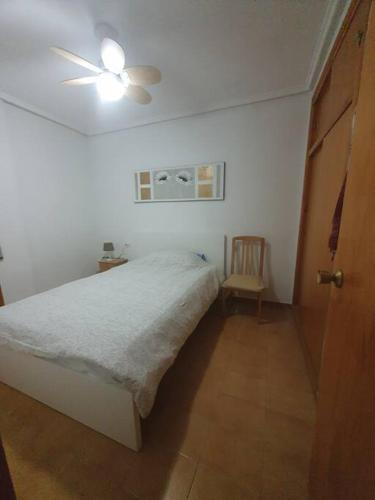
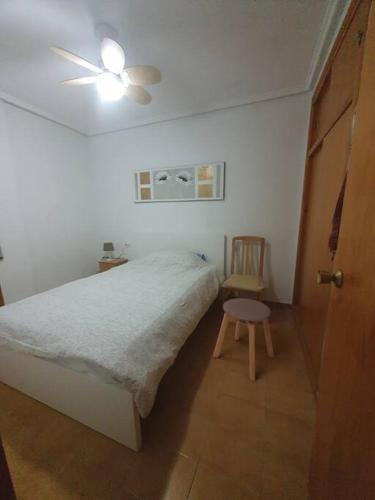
+ stool [213,297,275,382]
